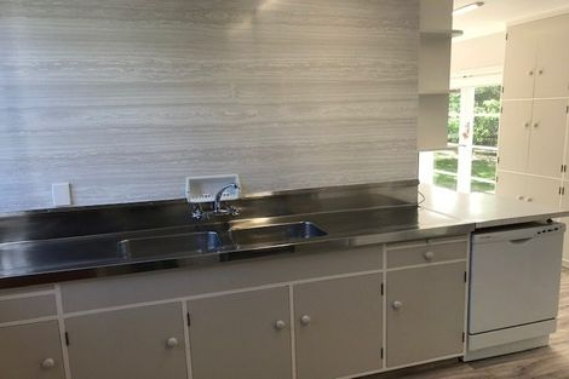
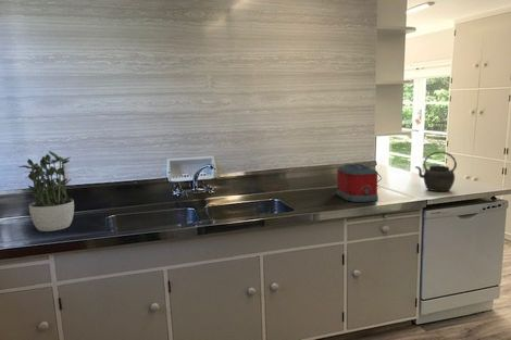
+ kettle [413,151,458,192]
+ toaster [336,163,379,203]
+ potted plant [17,150,75,232]
